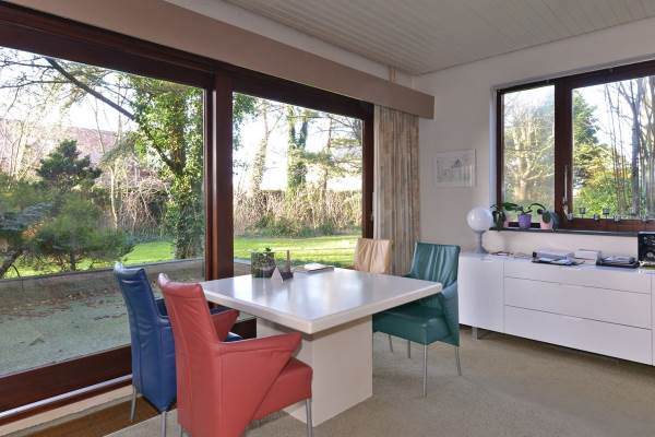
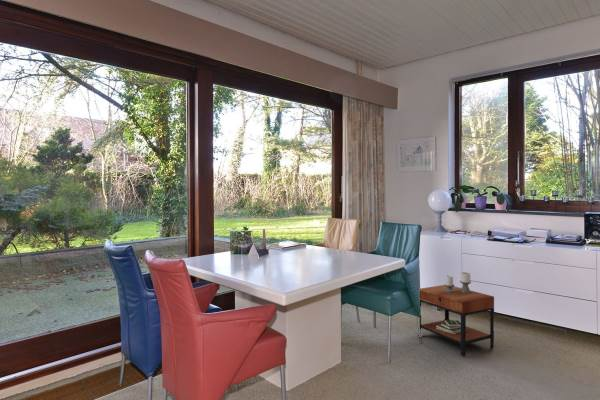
+ side table [417,271,495,357]
